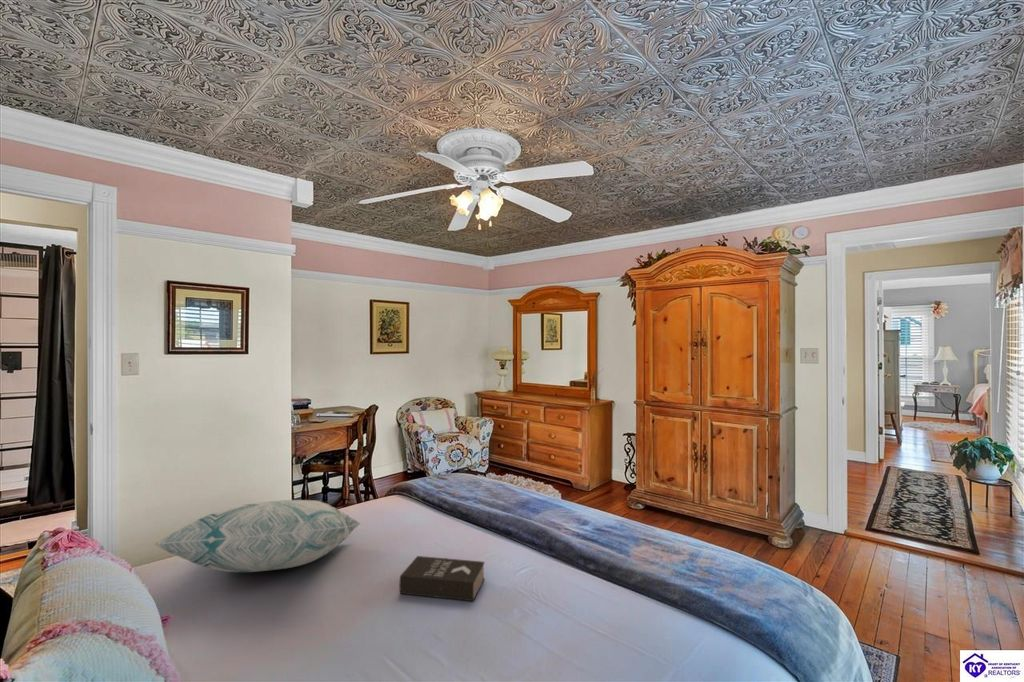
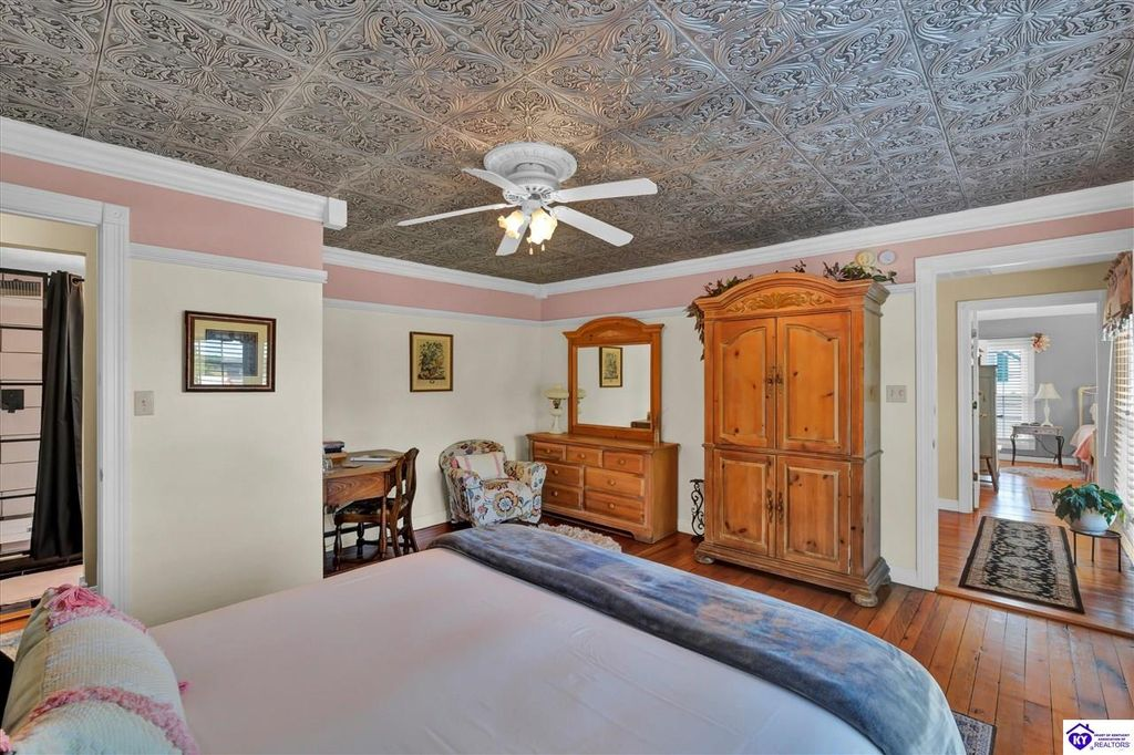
- book [398,555,486,602]
- decorative pillow [152,499,362,573]
